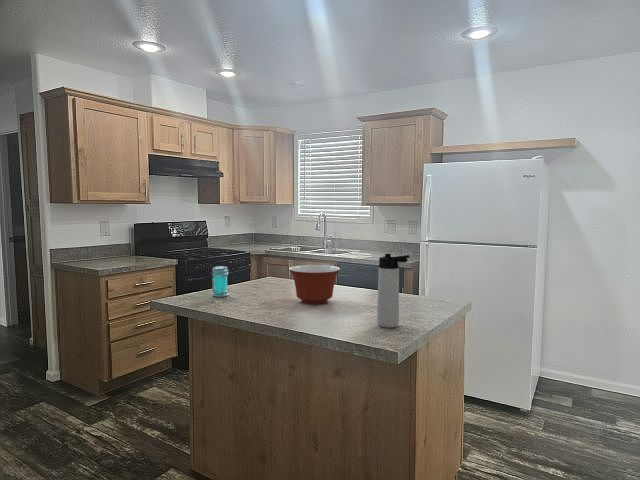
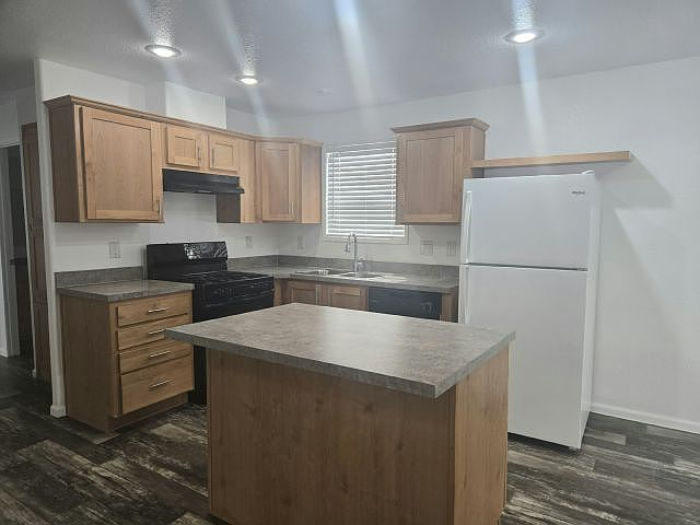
- thermos bottle [376,253,410,329]
- jar [211,265,230,298]
- mixing bowl [288,264,341,305]
